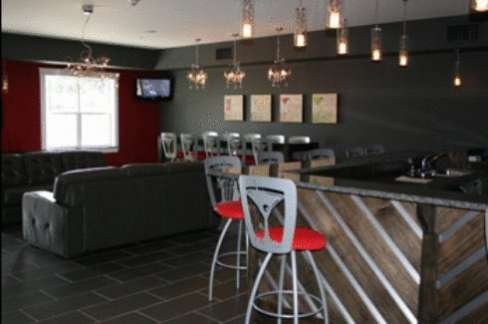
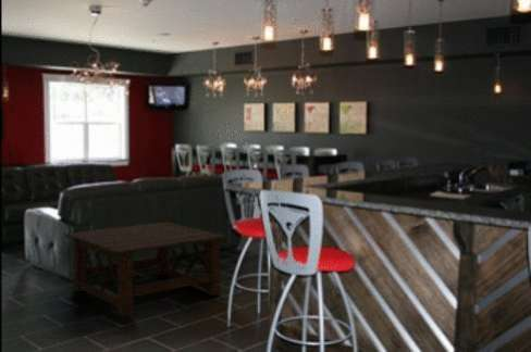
+ coffee table [63,222,230,317]
